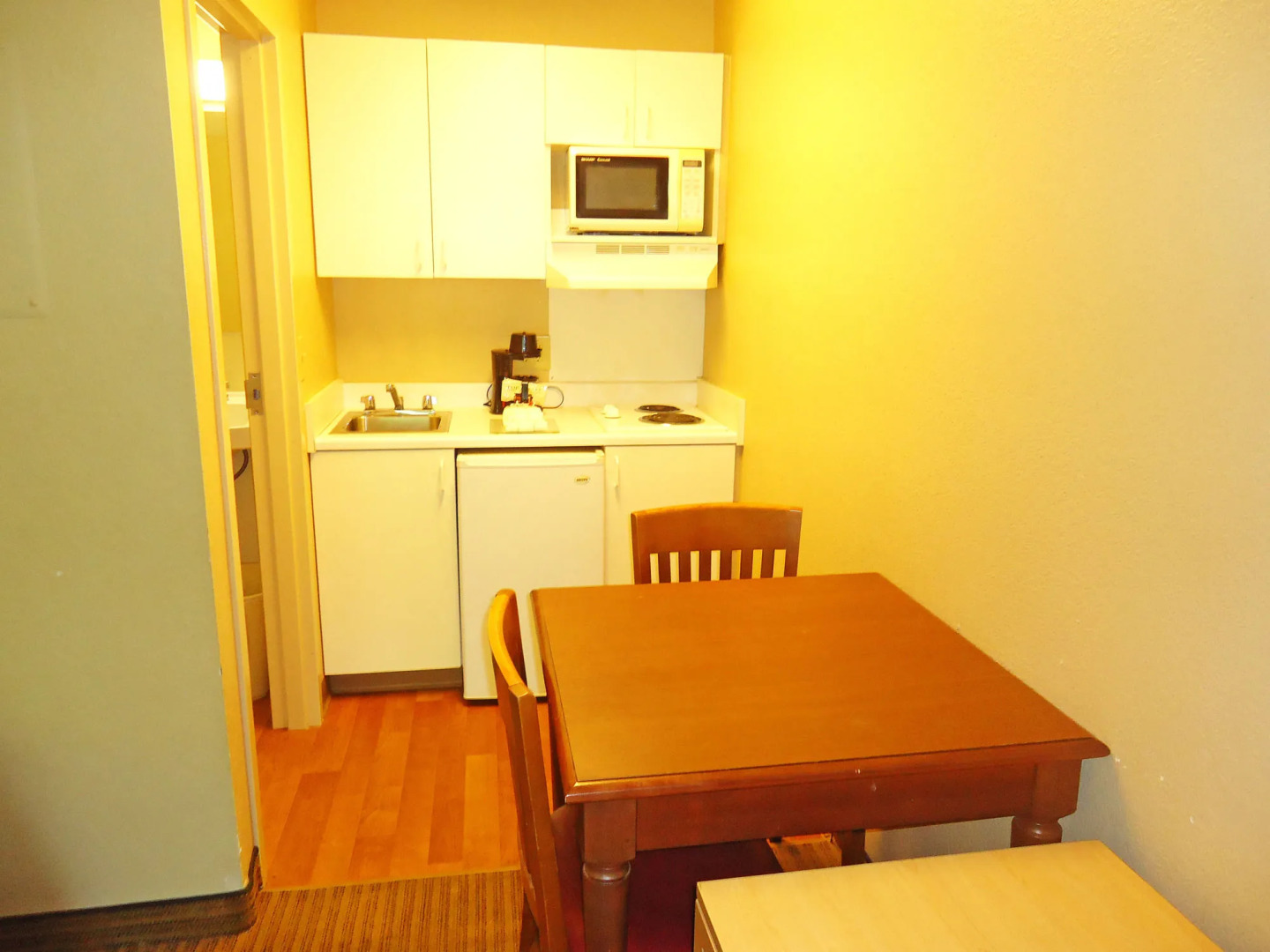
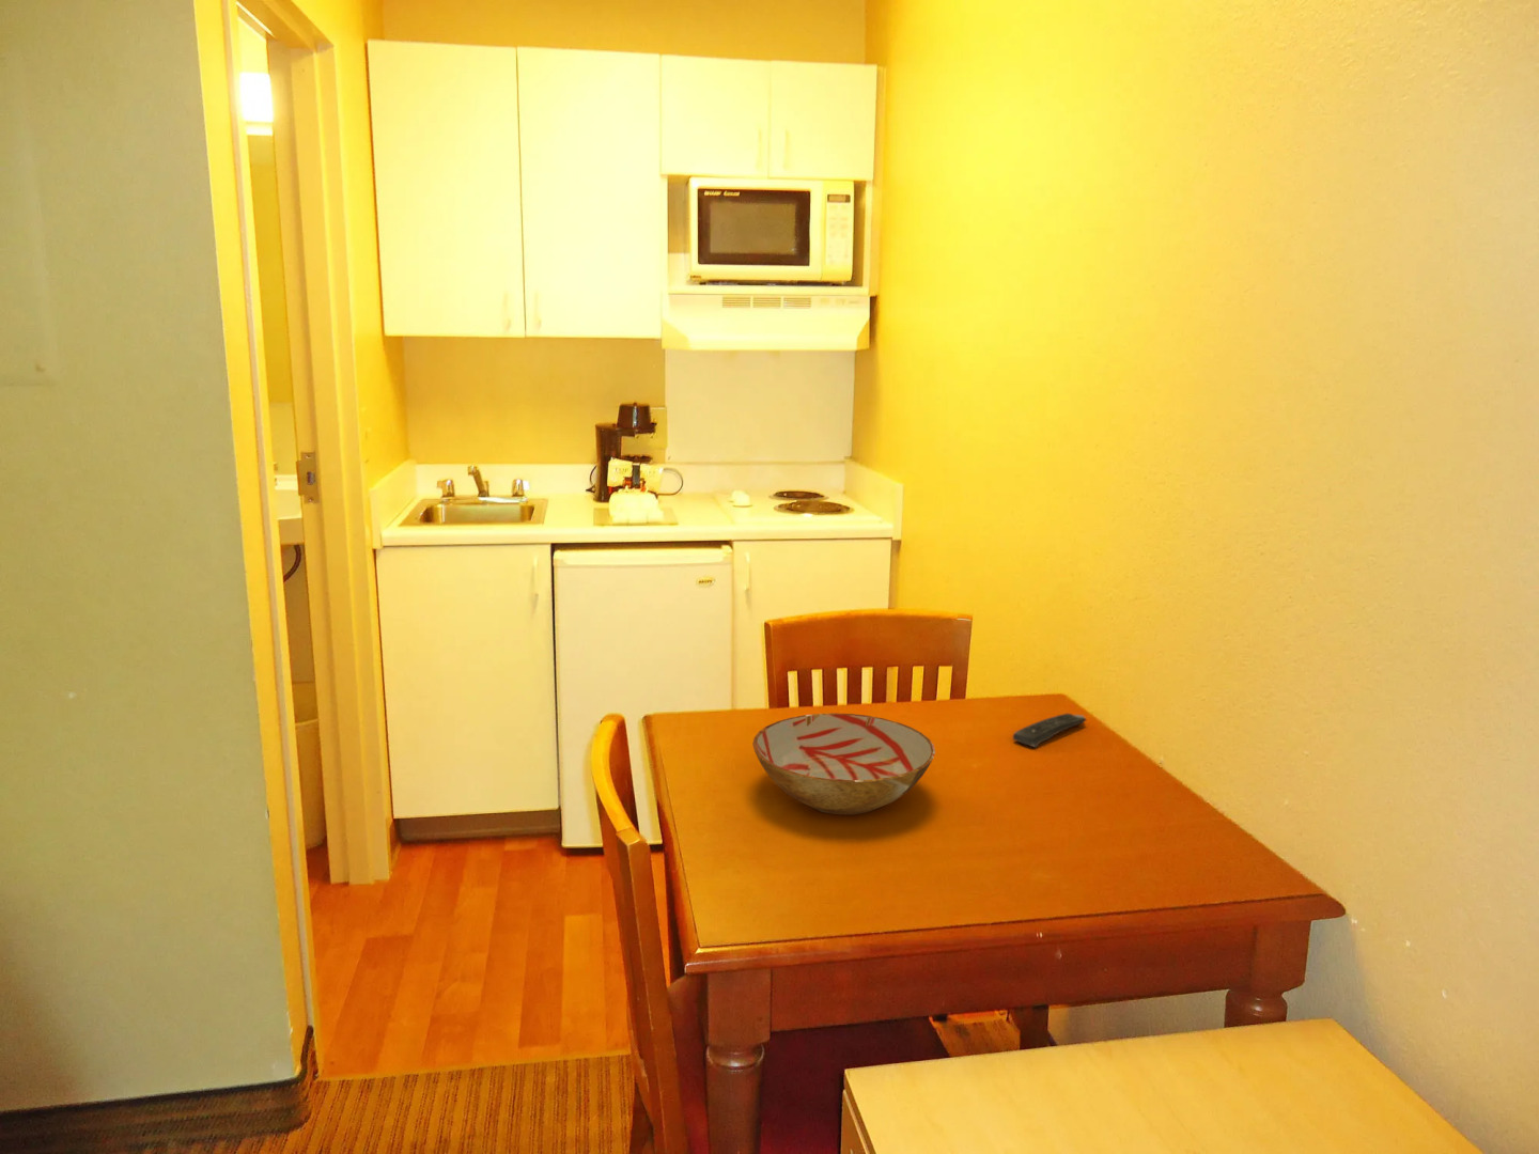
+ bowl [753,713,937,816]
+ remote control [1012,713,1087,748]
